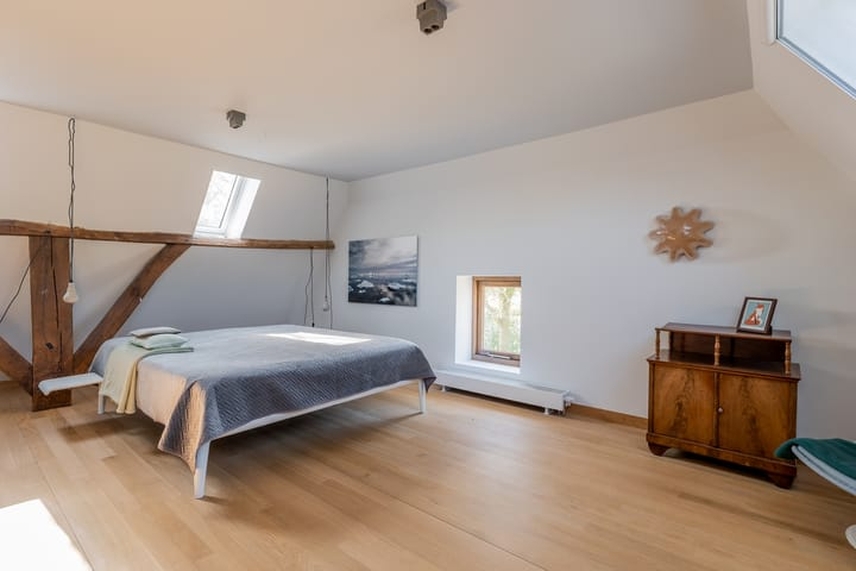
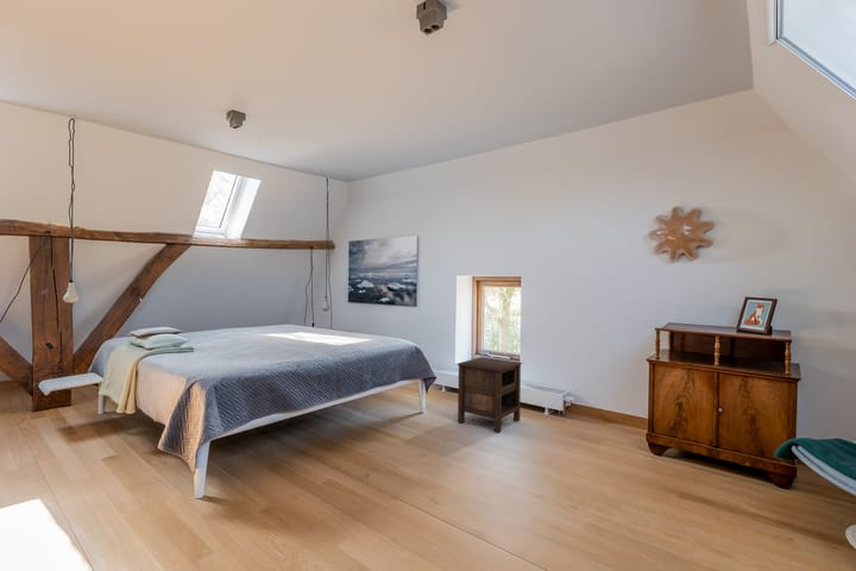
+ nightstand [457,356,523,434]
